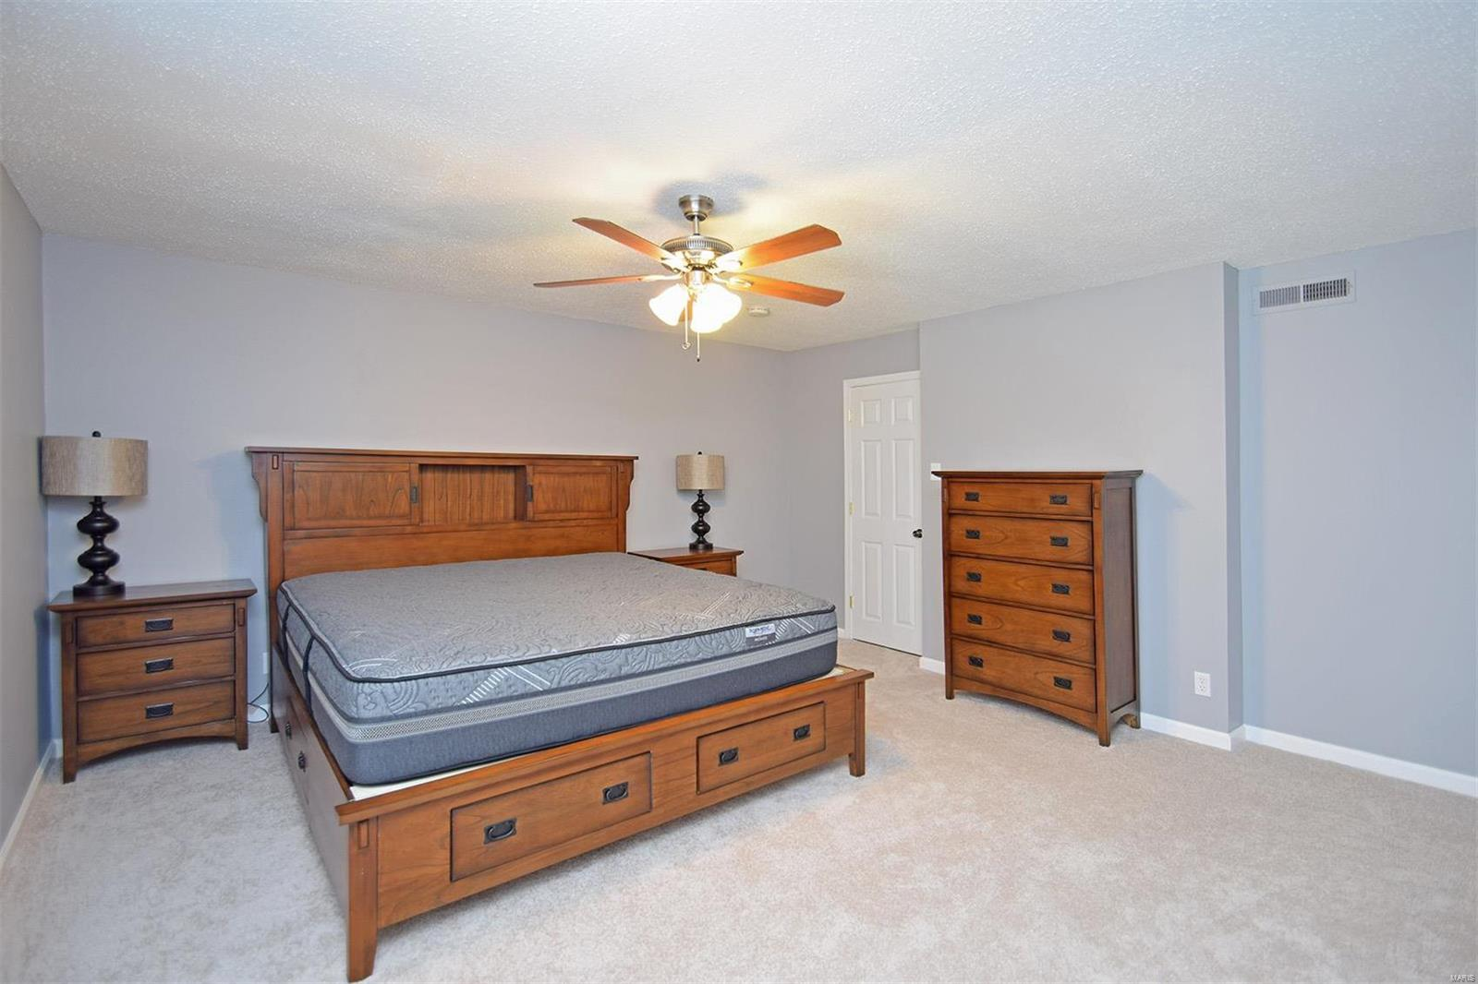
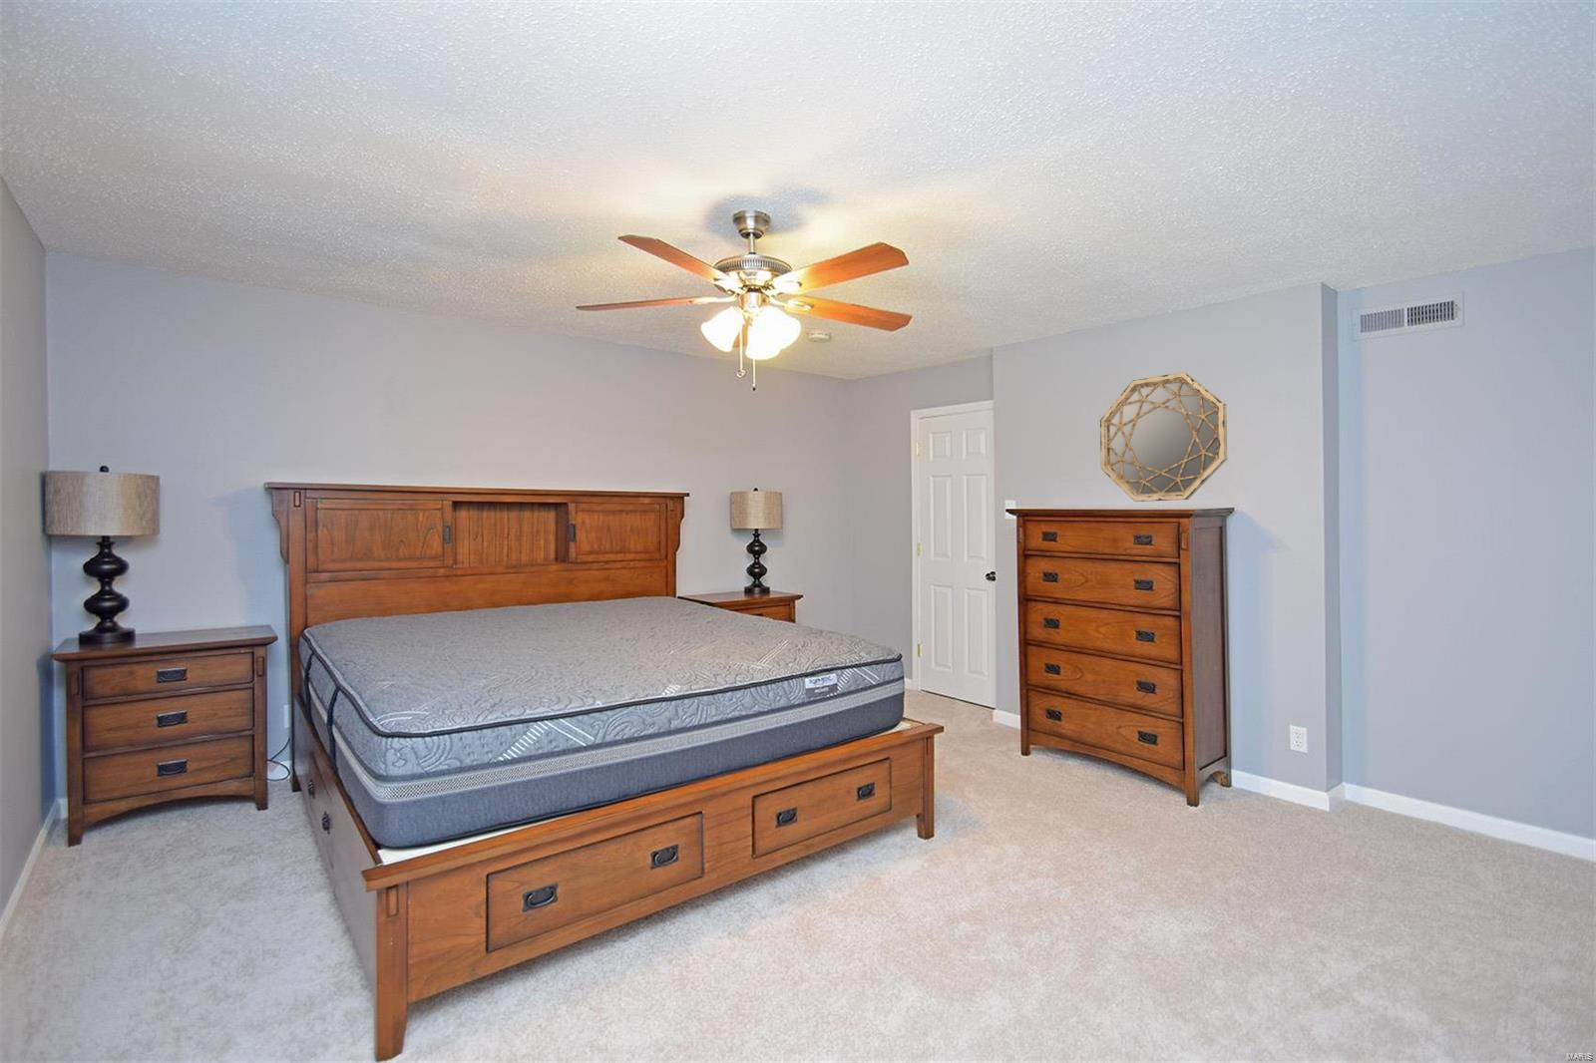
+ home mirror [1099,371,1228,503]
